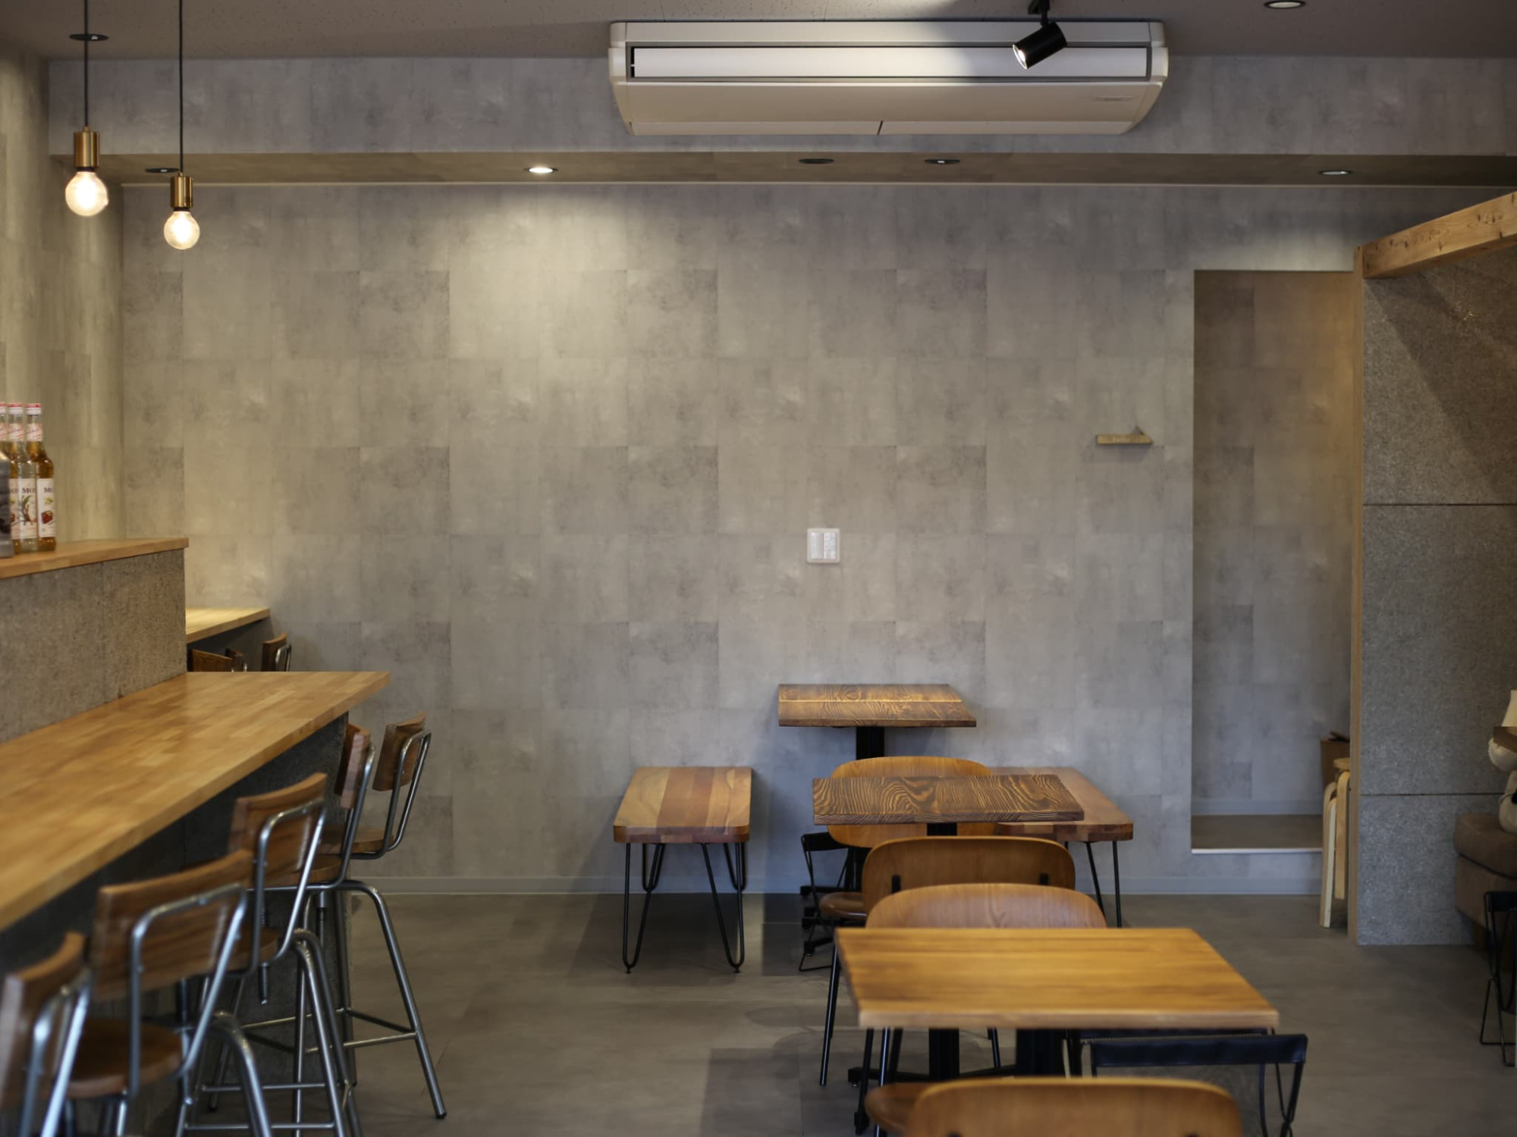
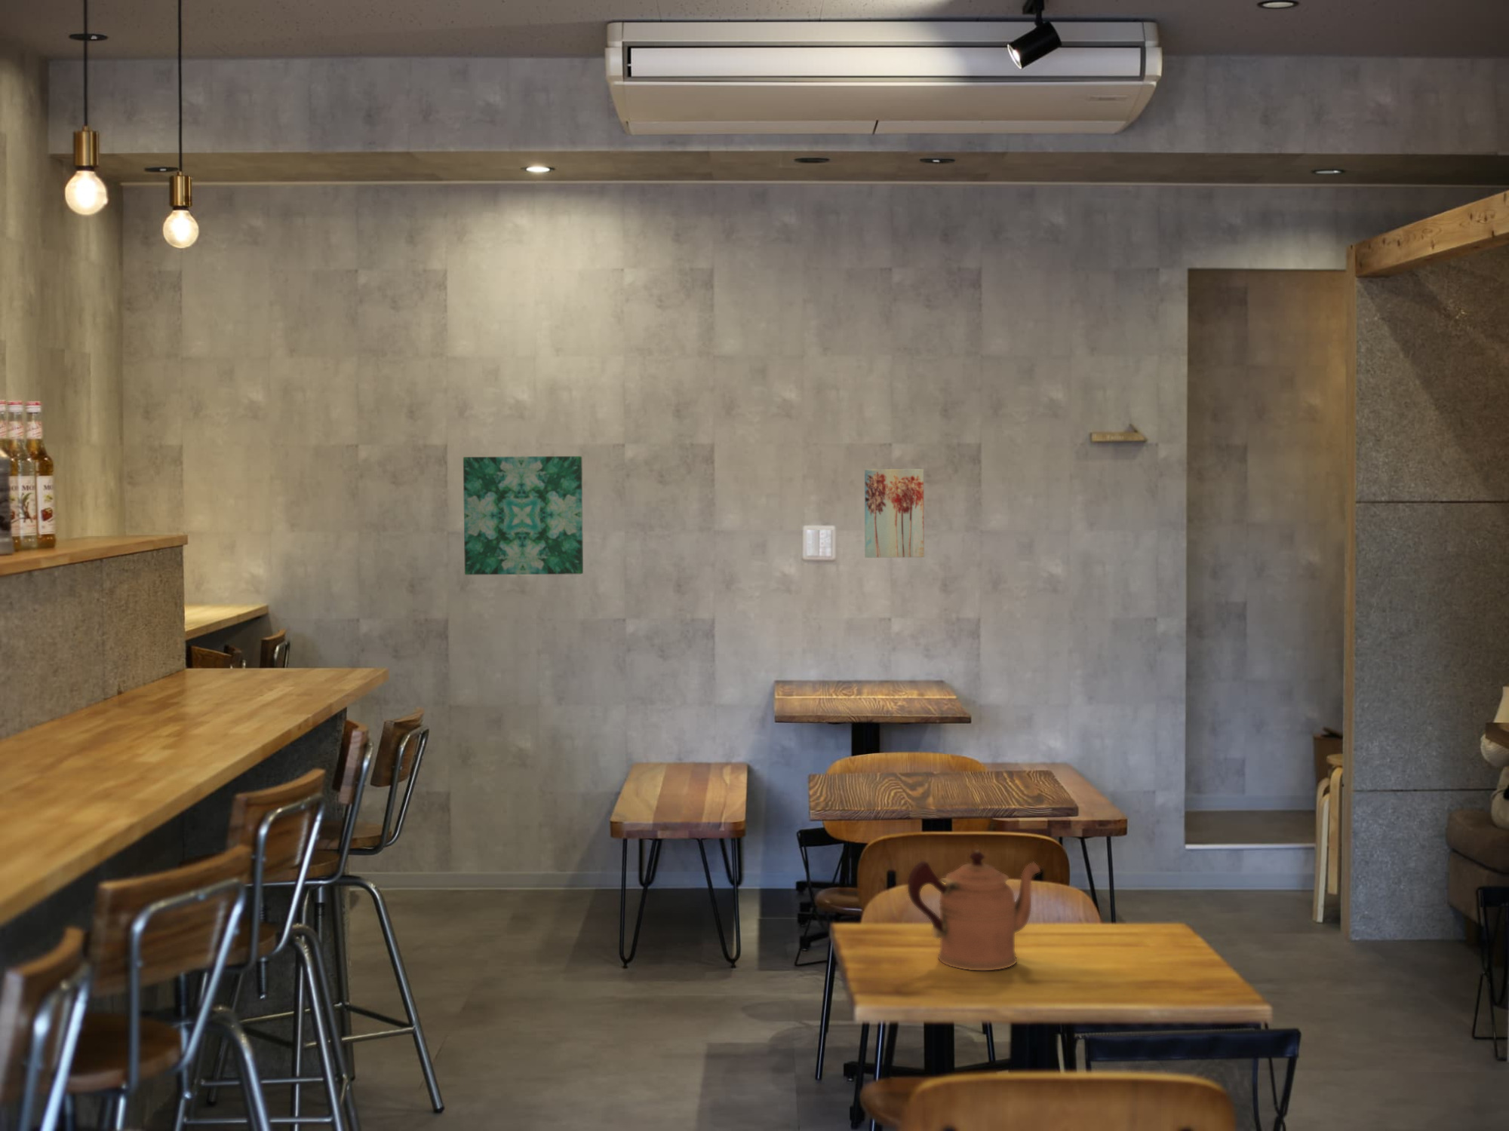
+ wall art [462,455,583,575]
+ wall art [864,468,926,558]
+ coffeepot [907,849,1041,971]
